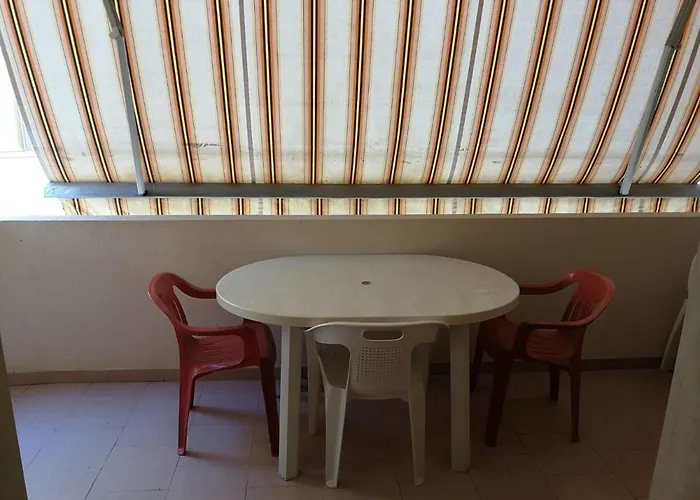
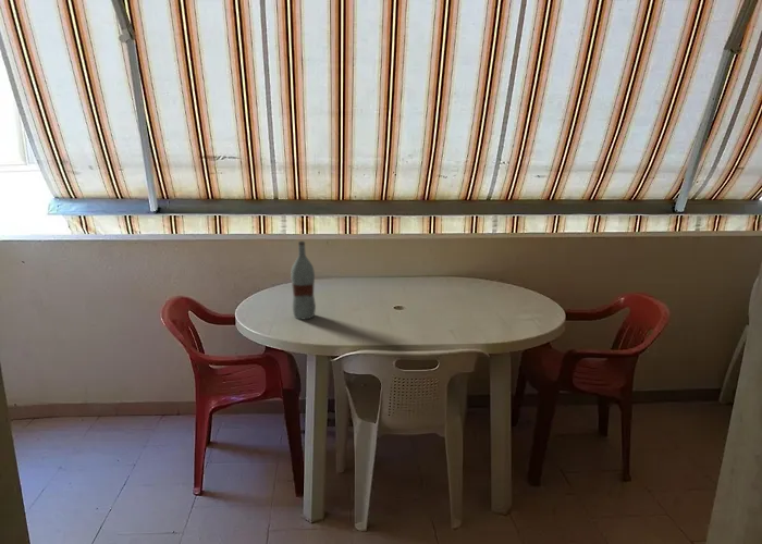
+ bottle [290,240,317,321]
